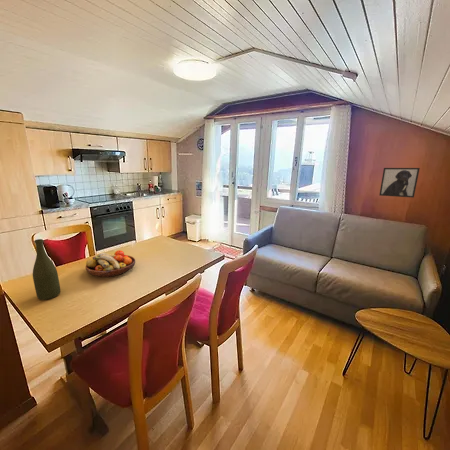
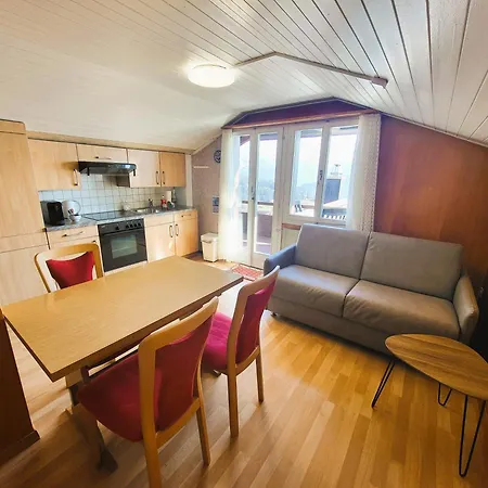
- fruit bowl [85,249,136,278]
- bottle [32,238,61,301]
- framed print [378,167,421,199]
